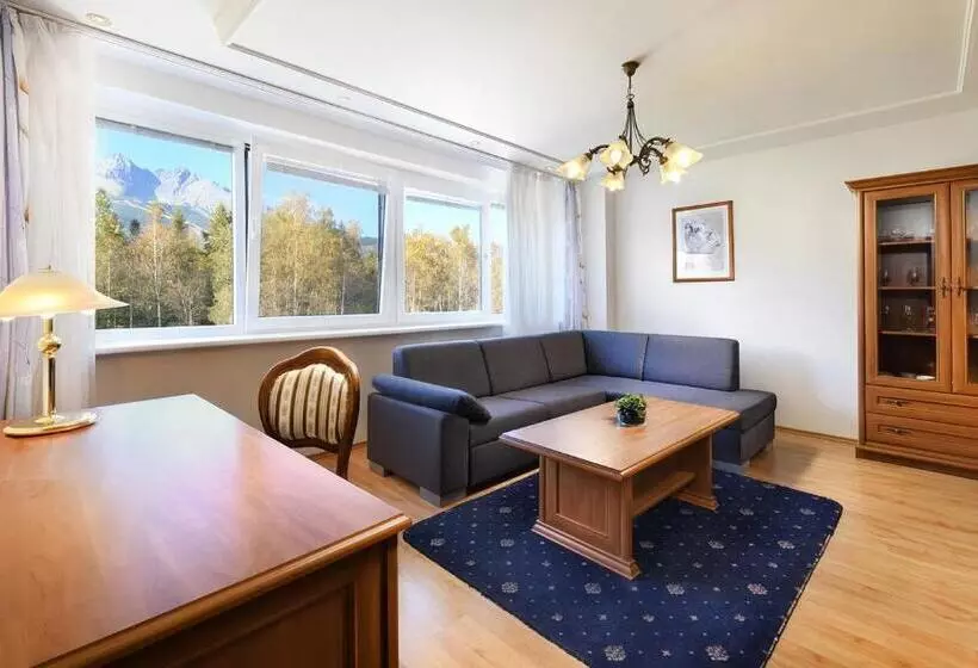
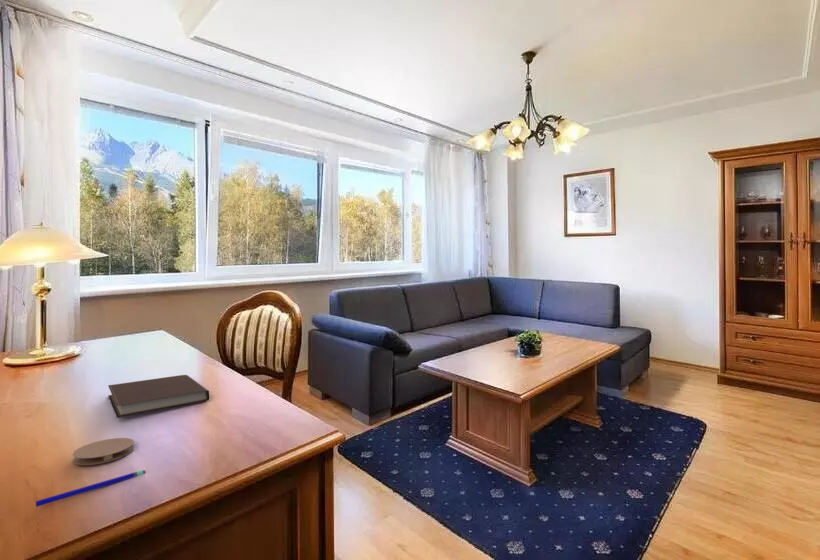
+ coaster [72,437,135,466]
+ pen [35,469,146,508]
+ notebook [107,374,210,419]
